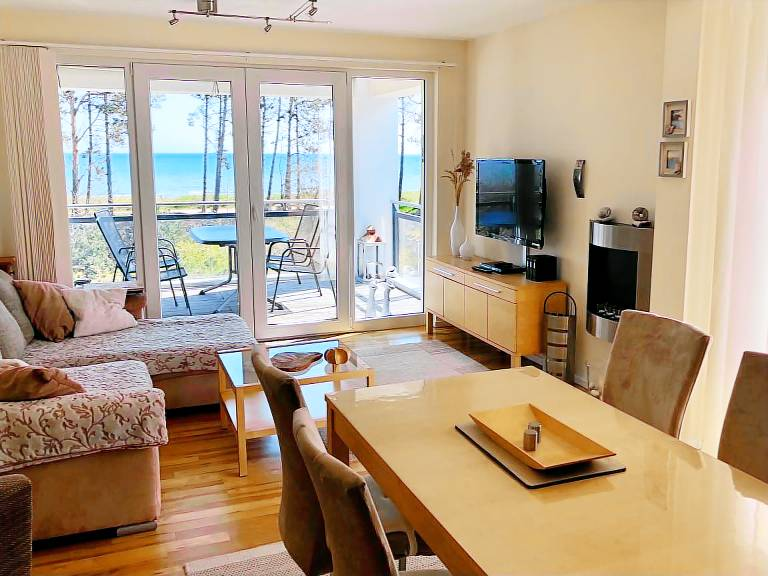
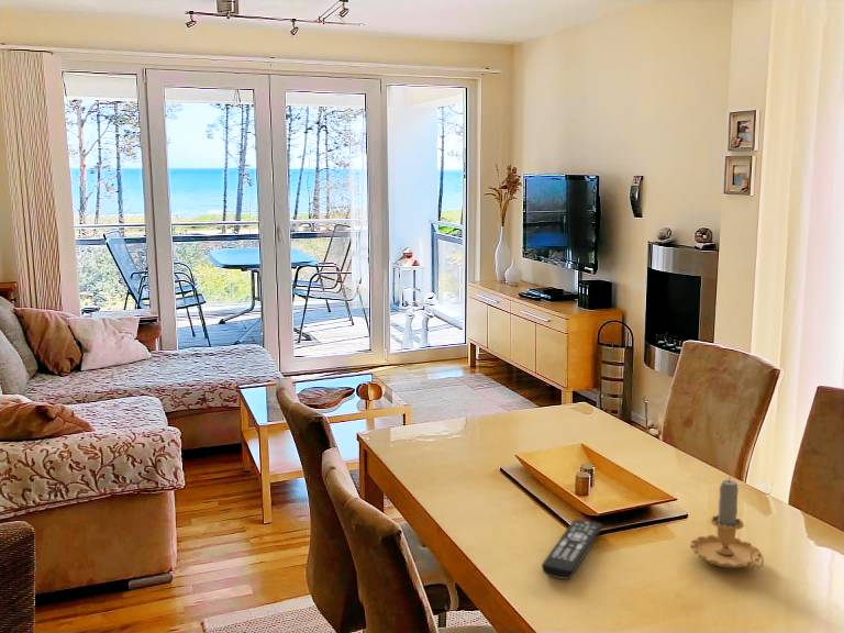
+ candle [689,478,765,569]
+ remote control [541,519,603,580]
